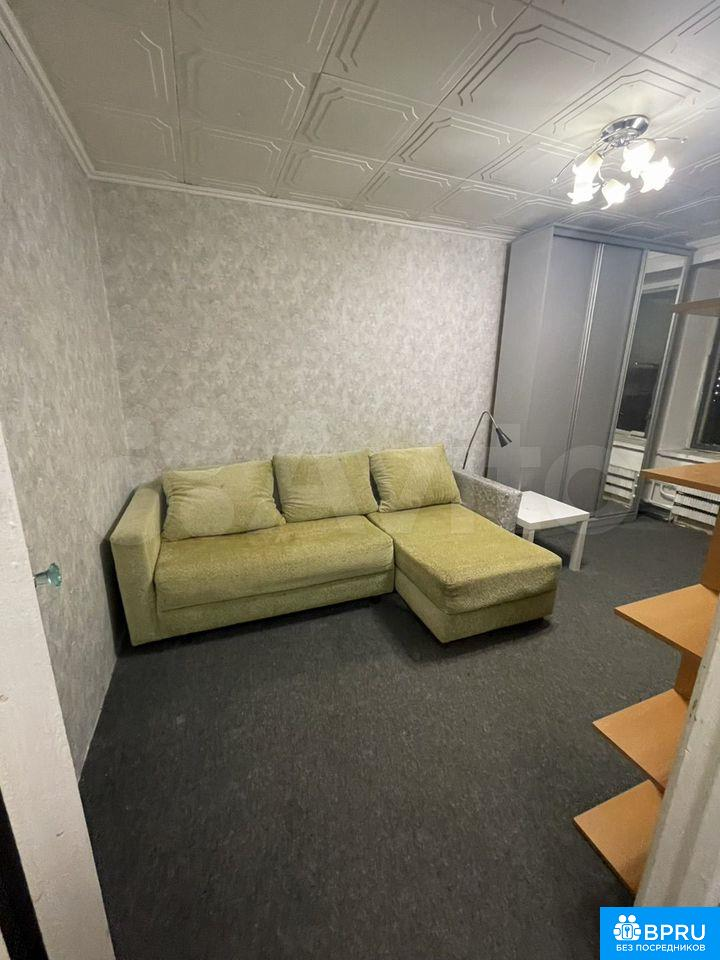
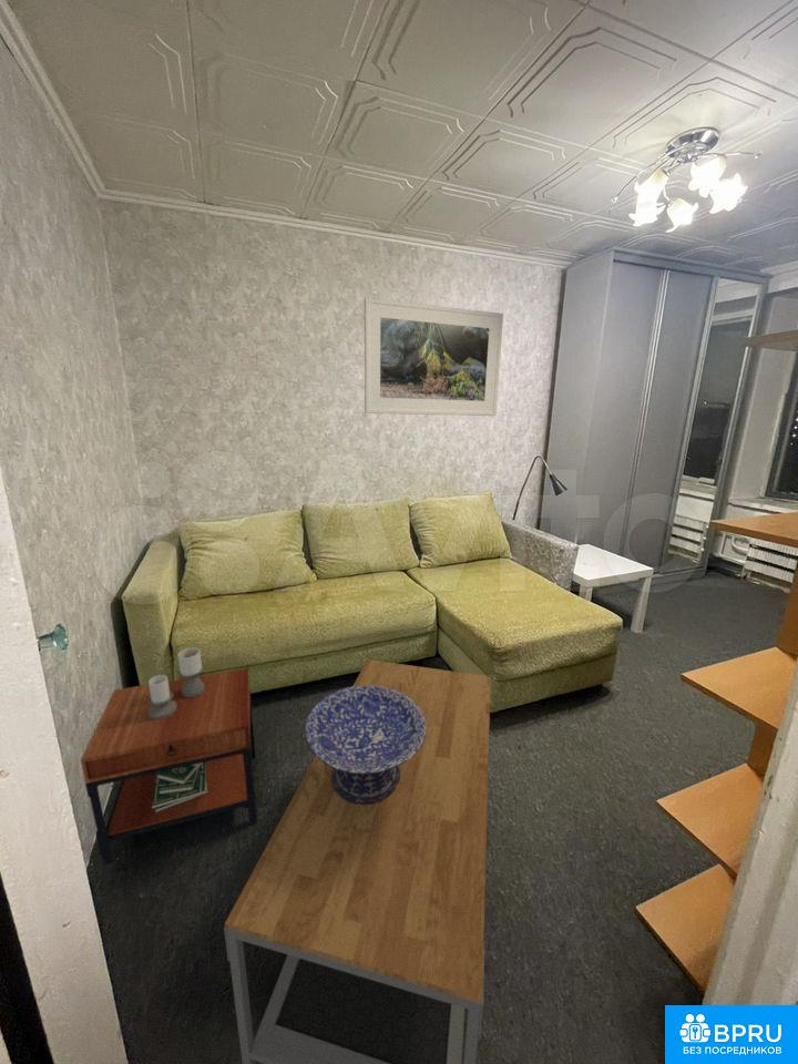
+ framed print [364,297,504,417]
+ coffee table [223,658,492,1064]
+ decorative bowl [304,686,427,805]
+ side table [80,646,258,866]
